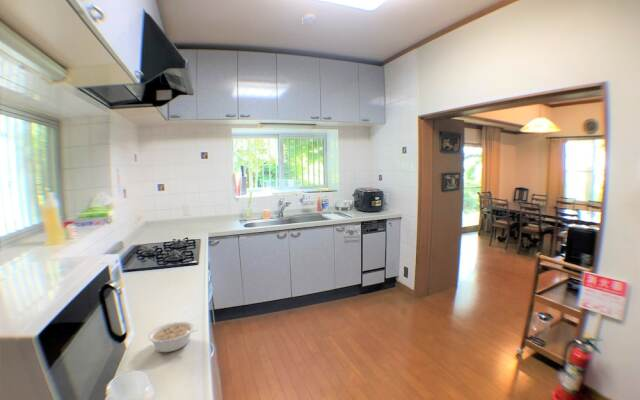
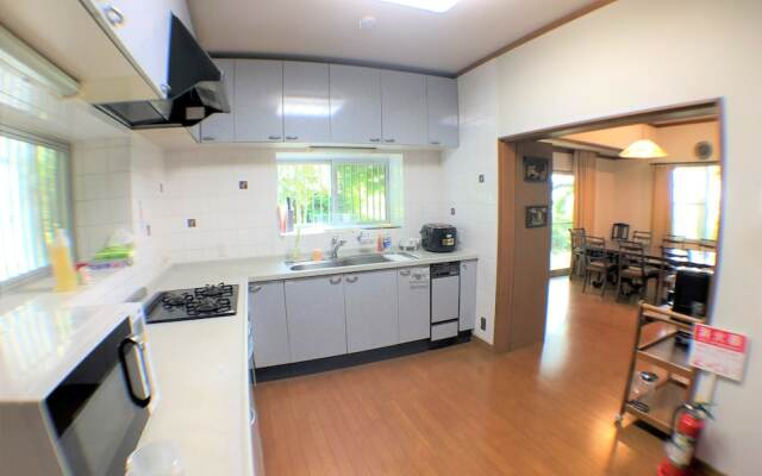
- legume [147,320,198,353]
